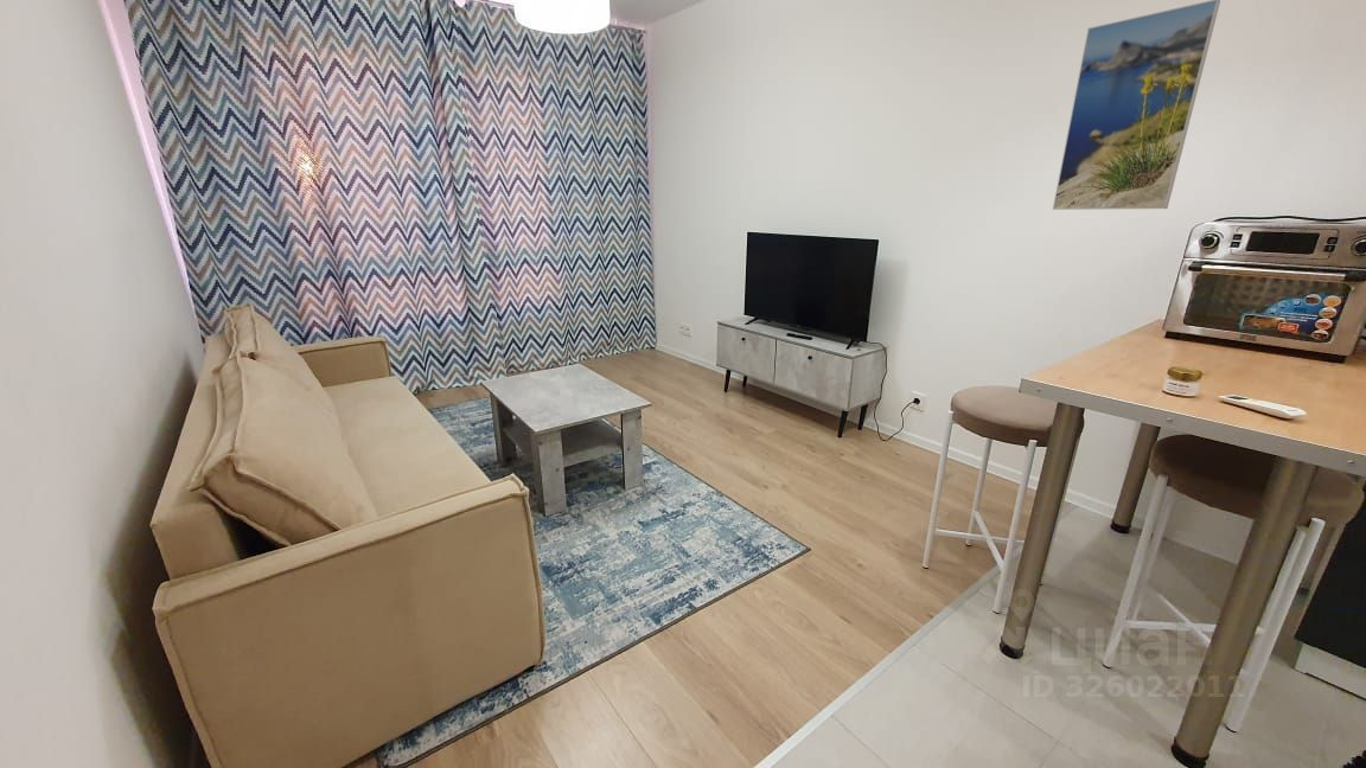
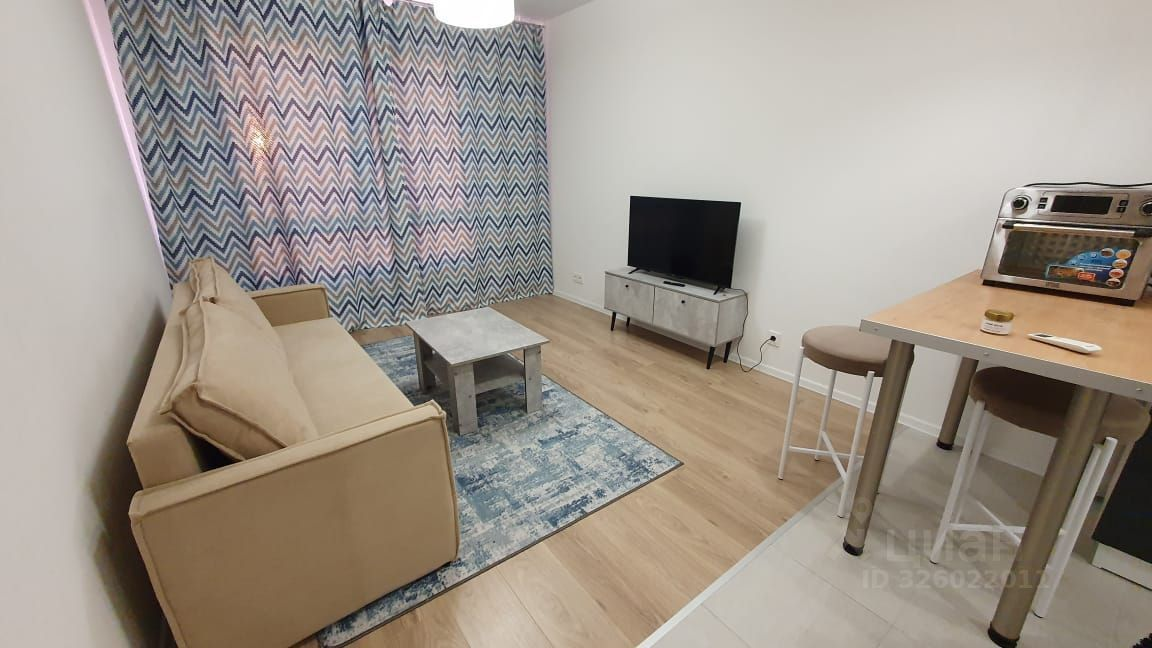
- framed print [1052,0,1221,211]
